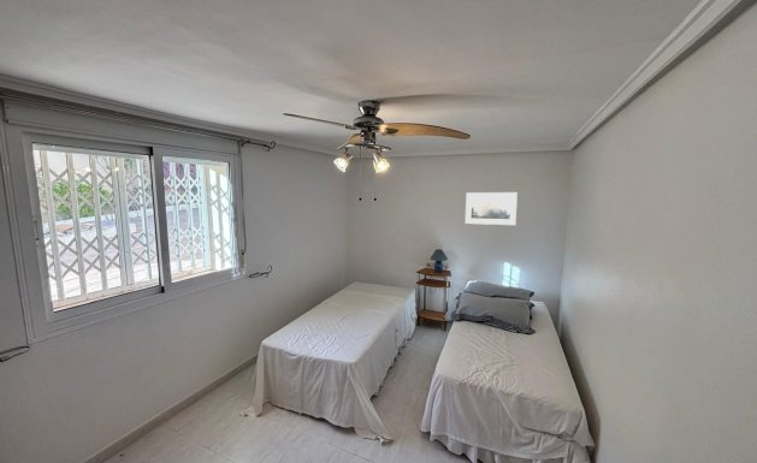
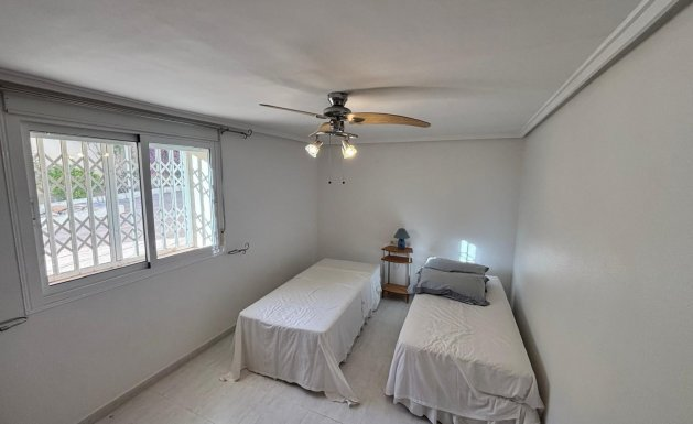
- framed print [465,191,519,226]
